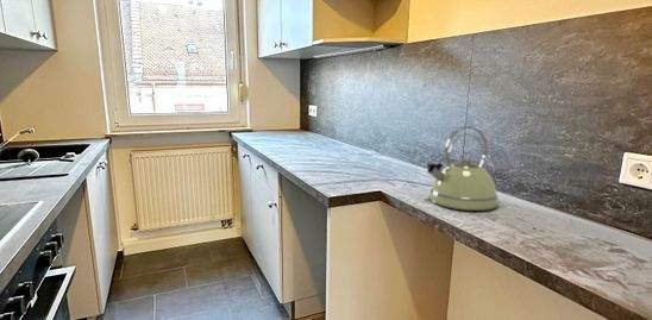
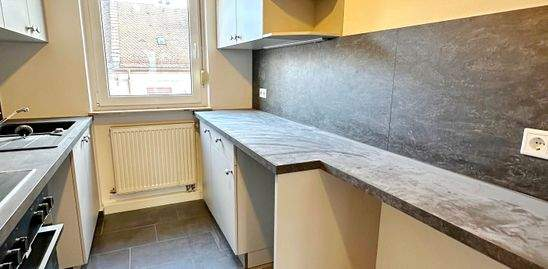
- kettle [425,125,500,212]
